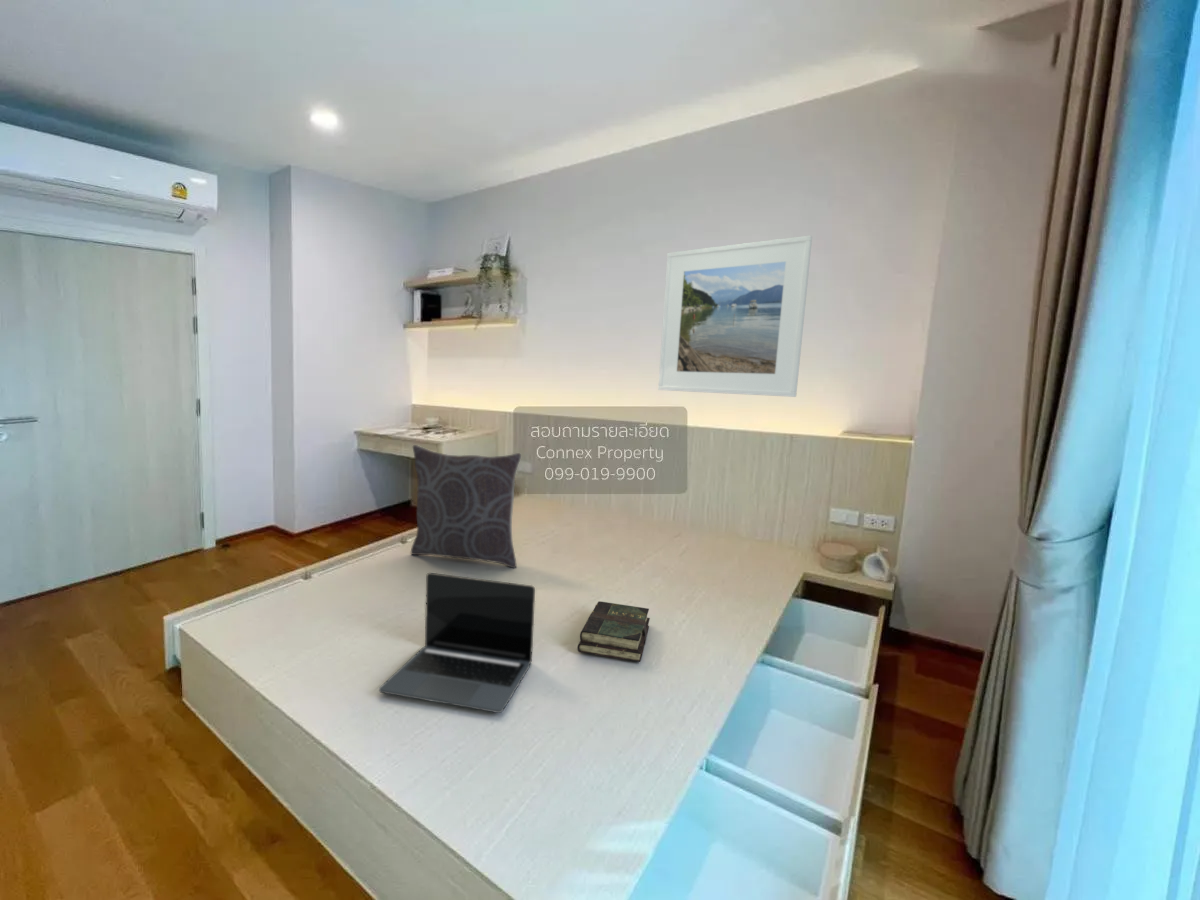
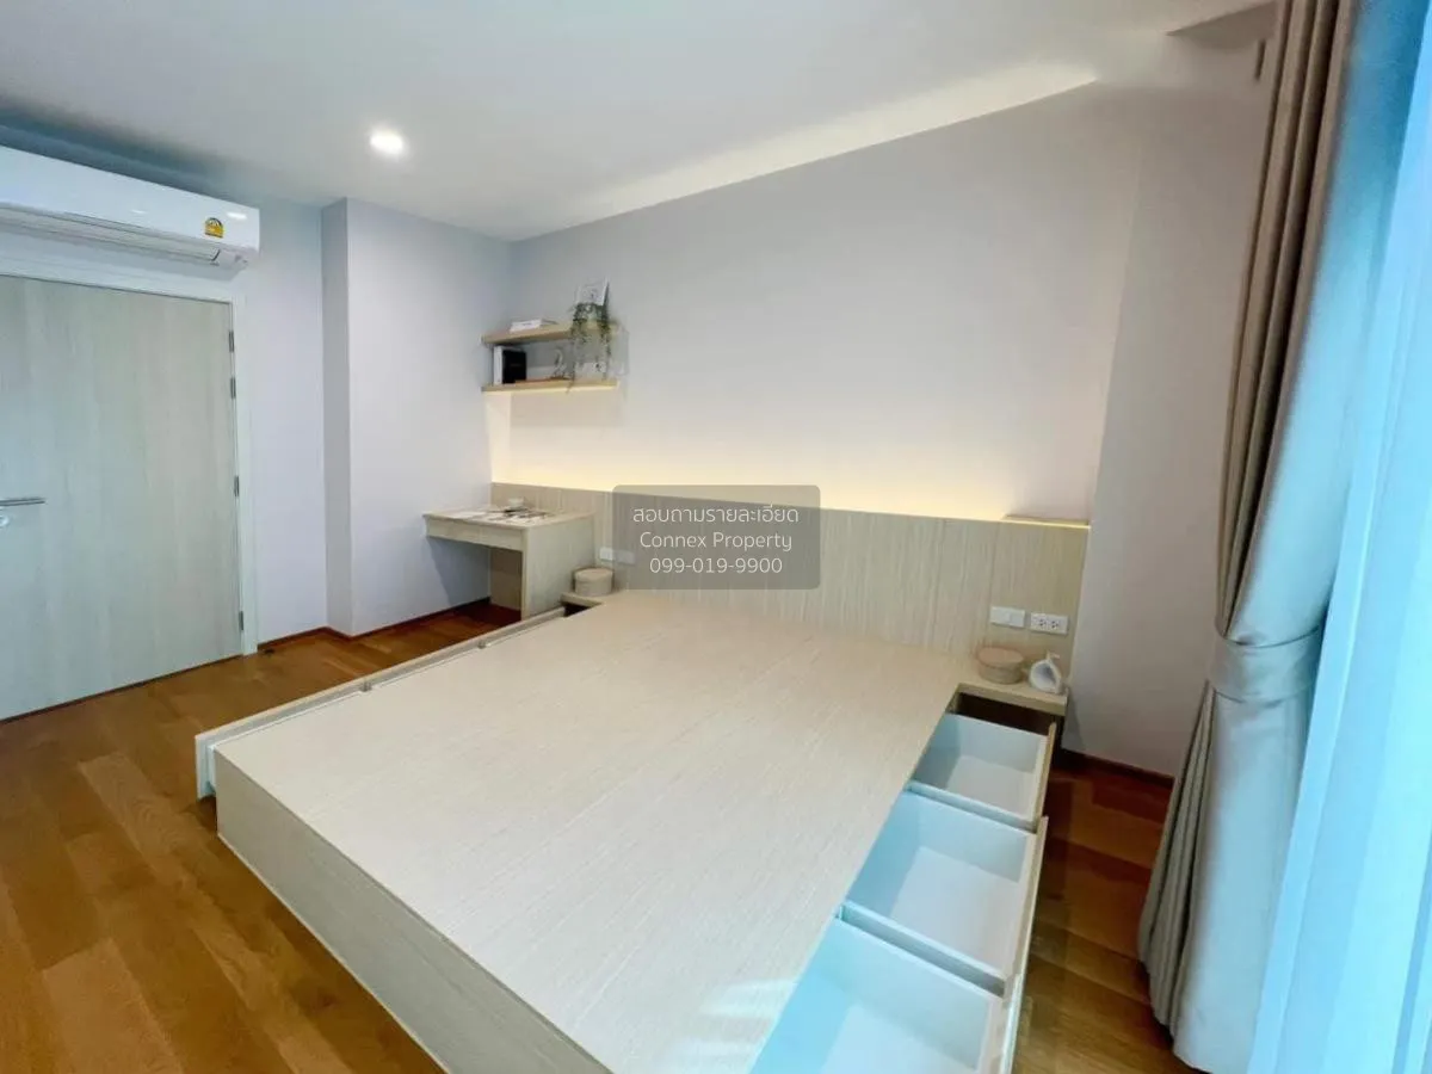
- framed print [657,235,813,398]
- pillow [410,444,522,569]
- book [577,600,651,663]
- laptop [378,572,536,714]
